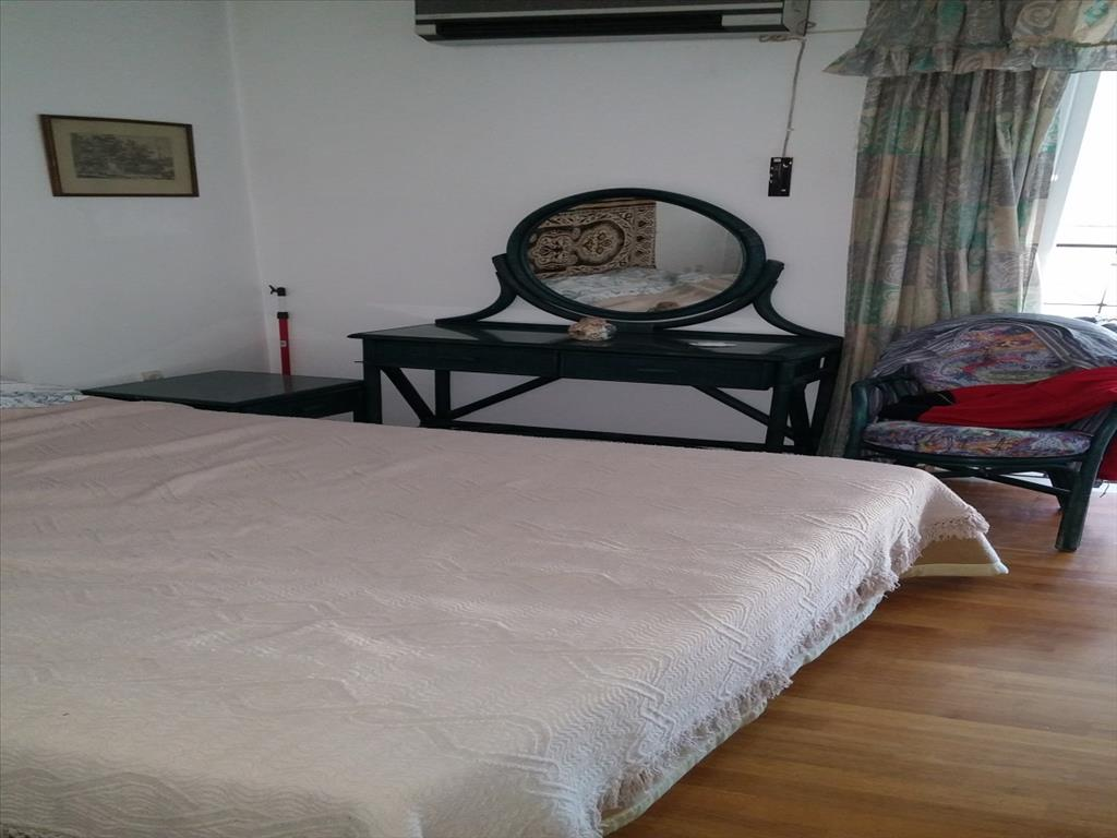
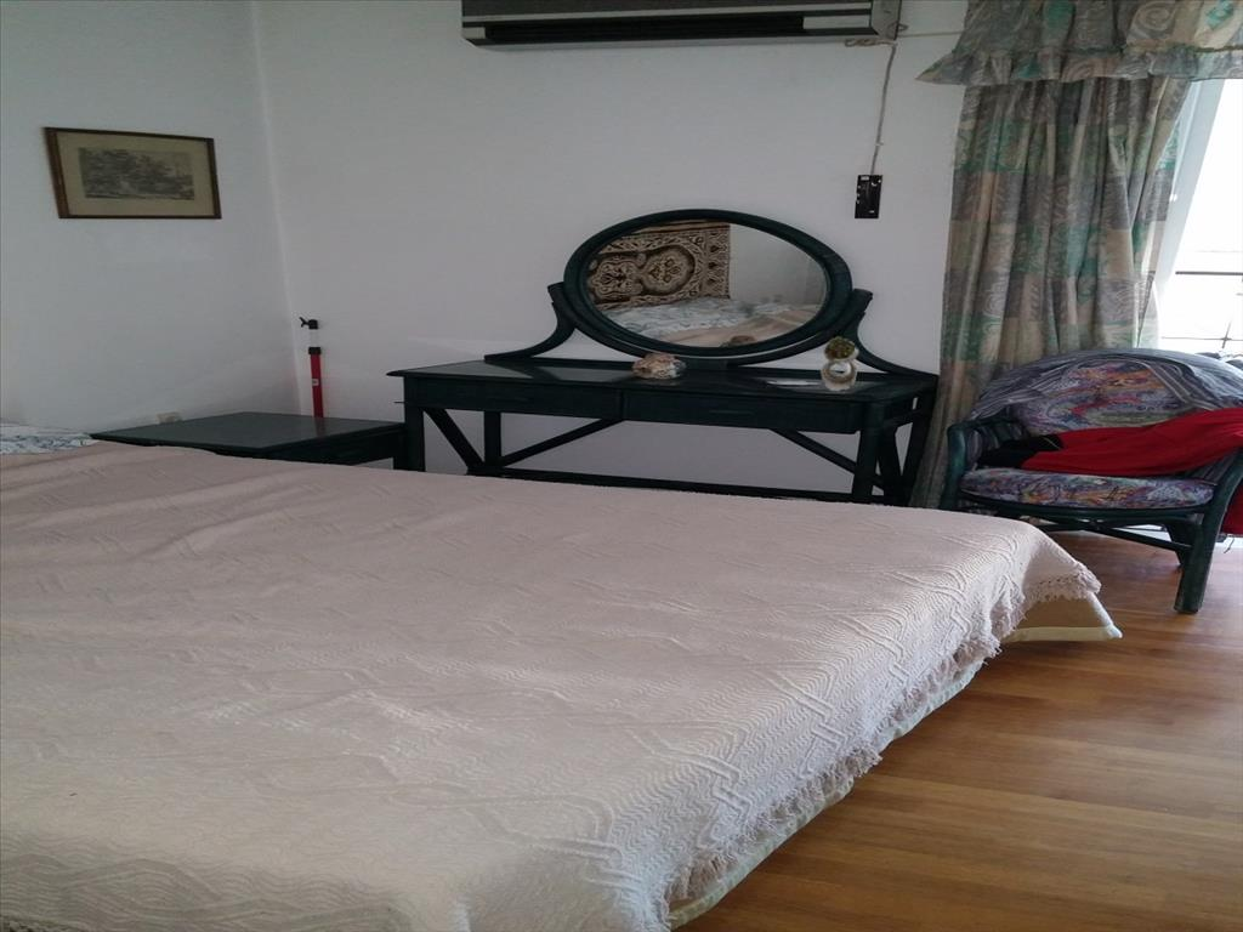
+ succulent plant [819,335,861,392]
